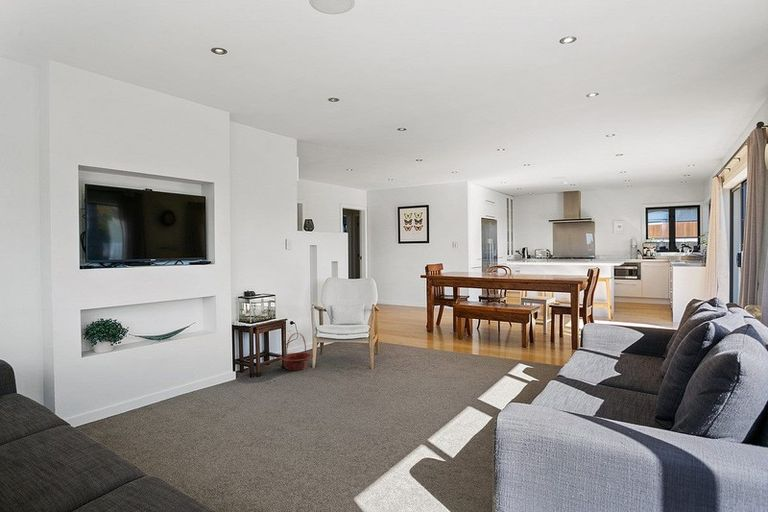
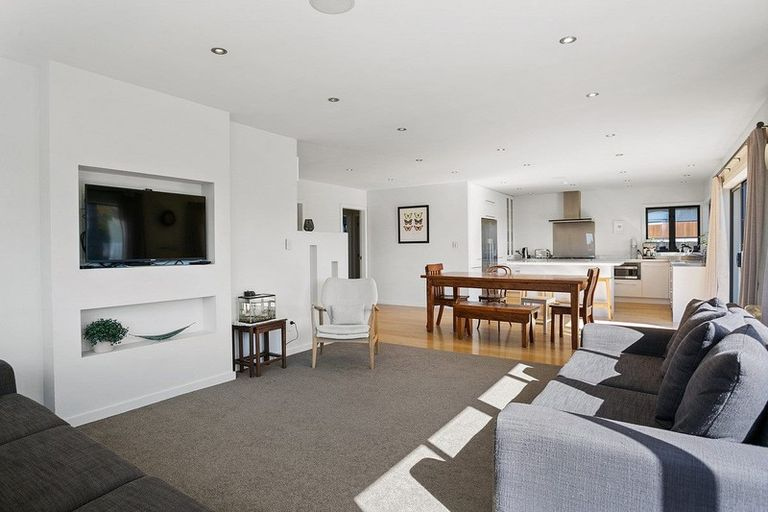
- basket [277,332,314,371]
